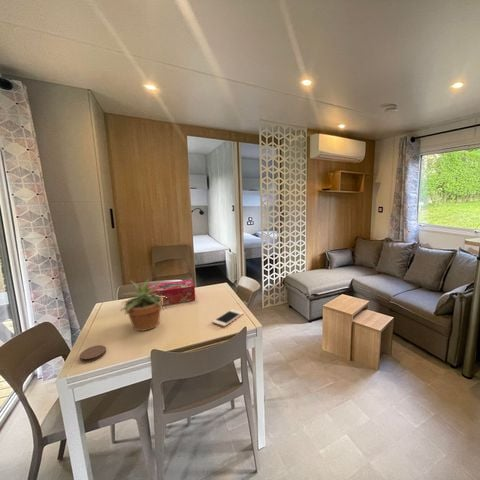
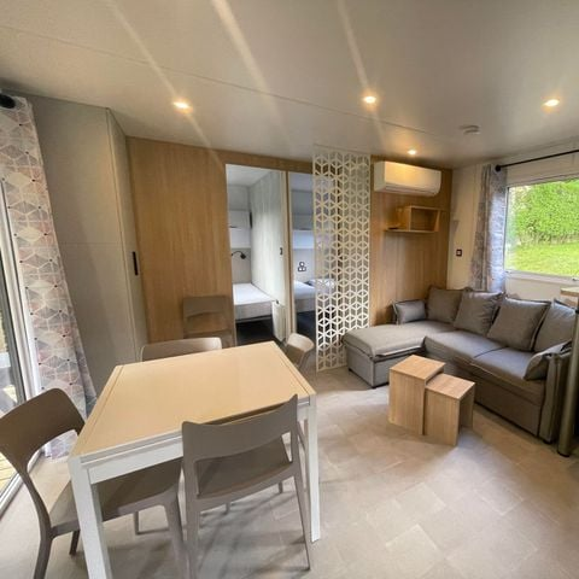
- coaster [79,344,107,363]
- tissue box [148,279,196,306]
- cell phone [212,308,244,328]
- potted plant [119,278,167,332]
